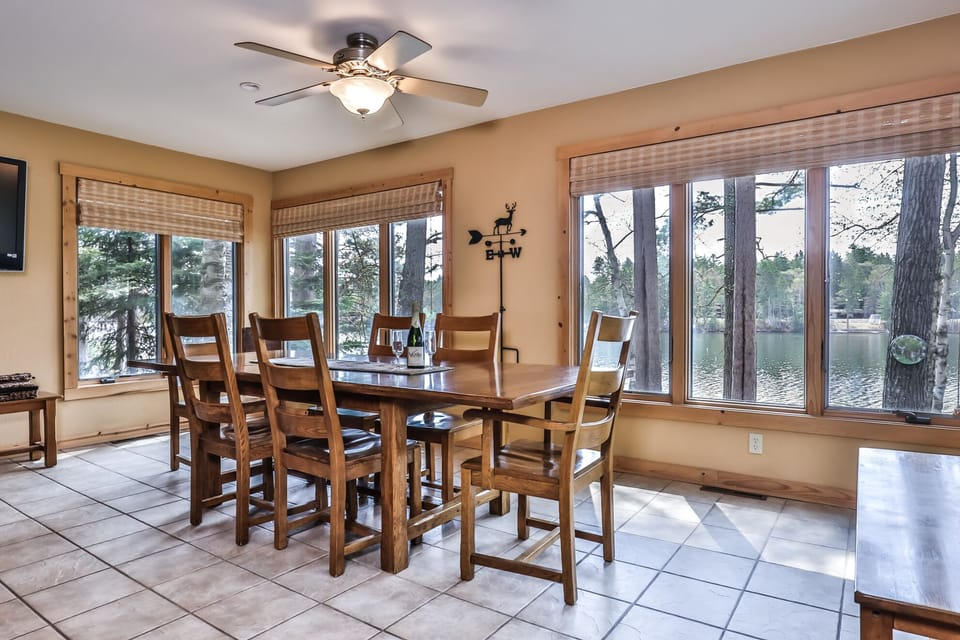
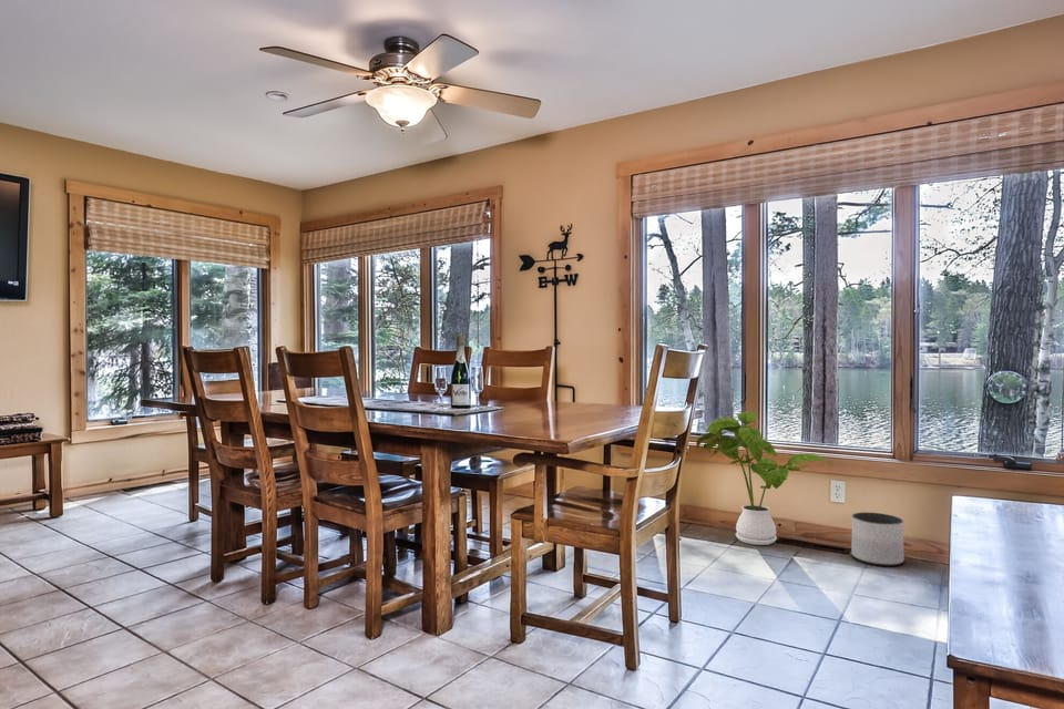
+ house plant [695,410,833,546]
+ planter [850,512,906,567]
